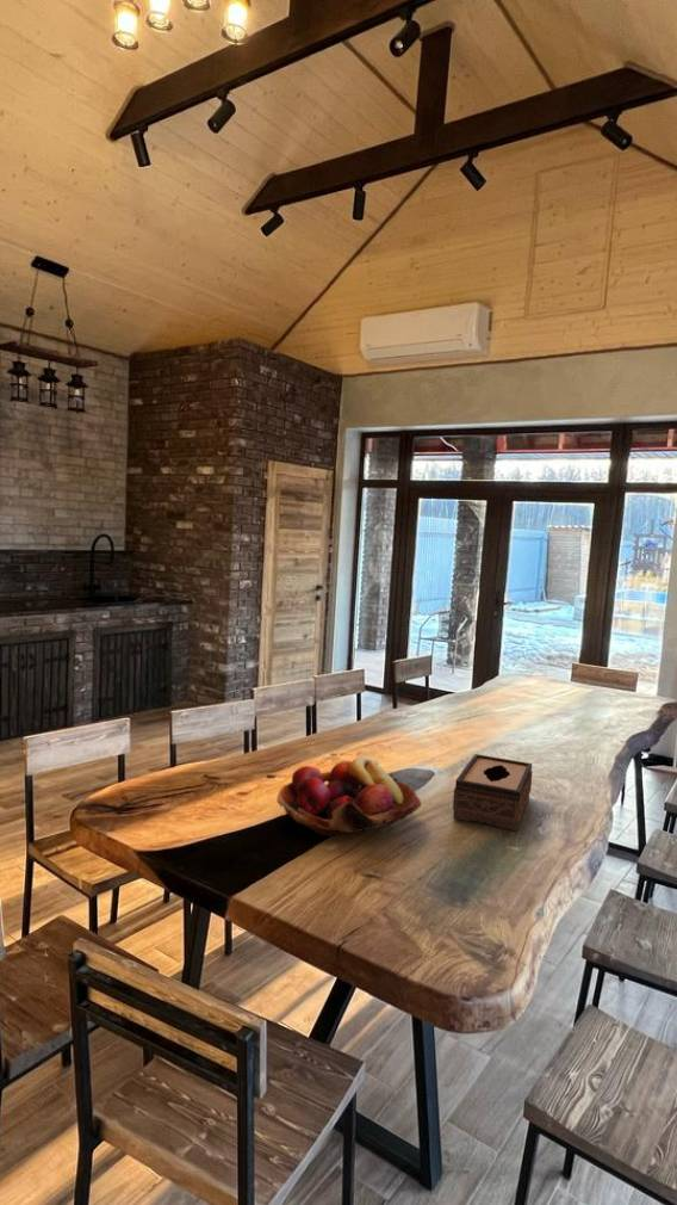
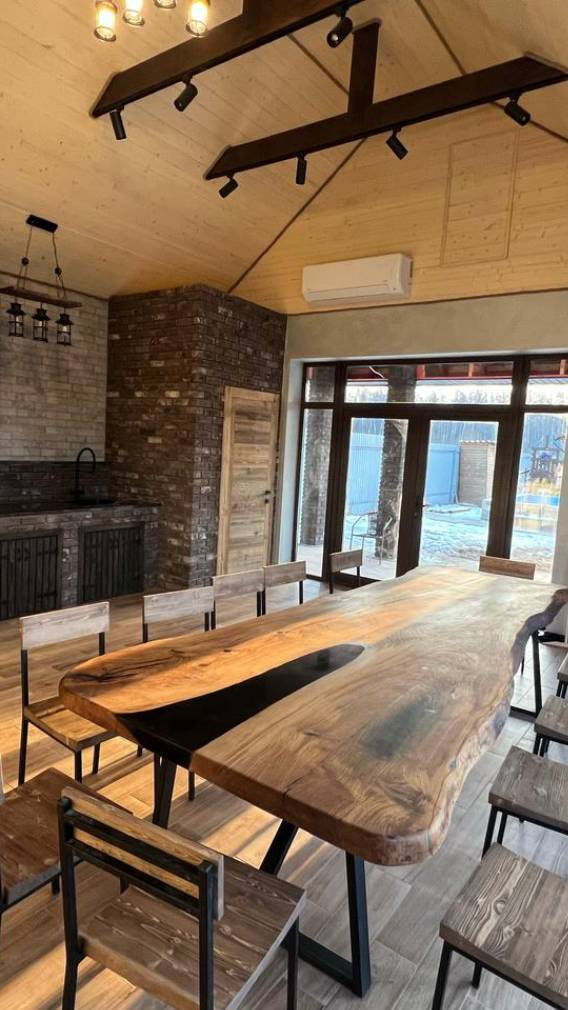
- tissue box [452,753,534,832]
- fruit basket [275,755,422,838]
